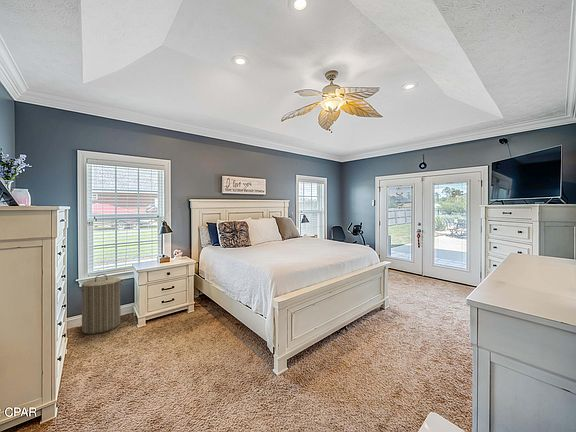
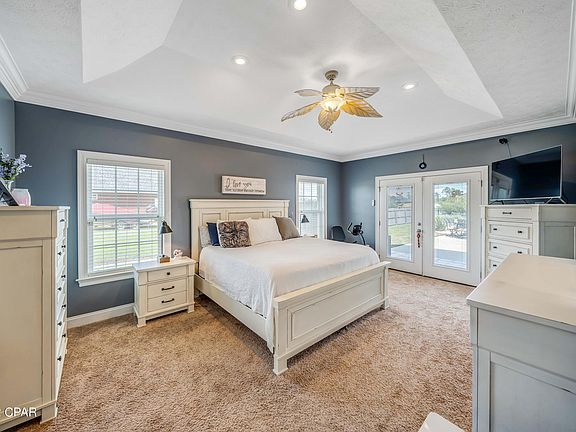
- laundry hamper [76,273,126,335]
